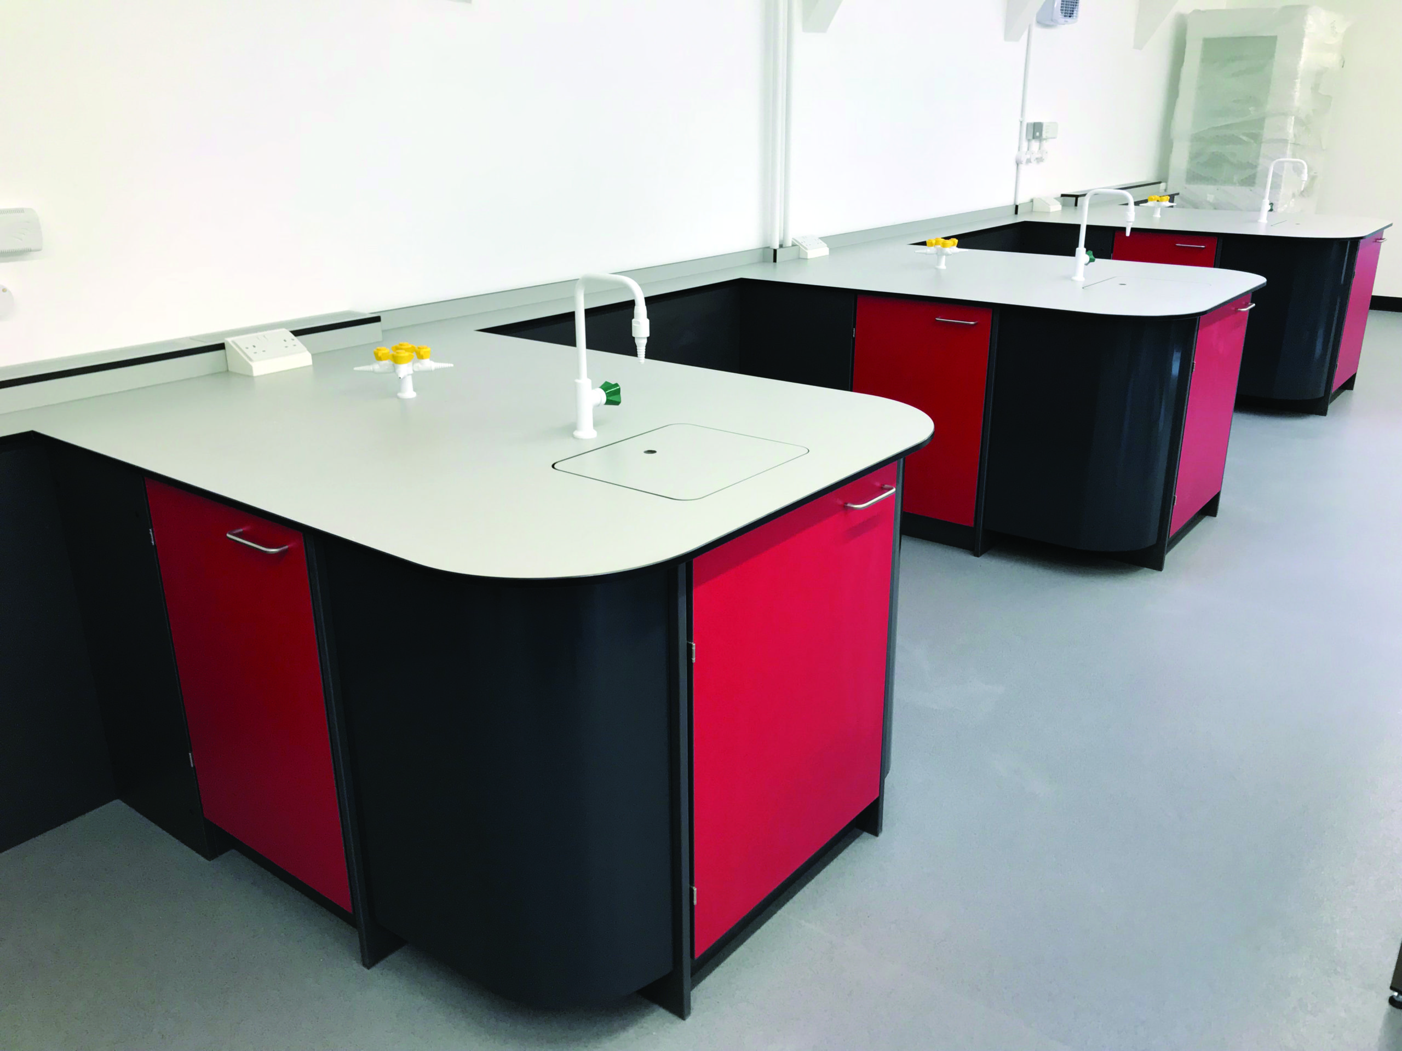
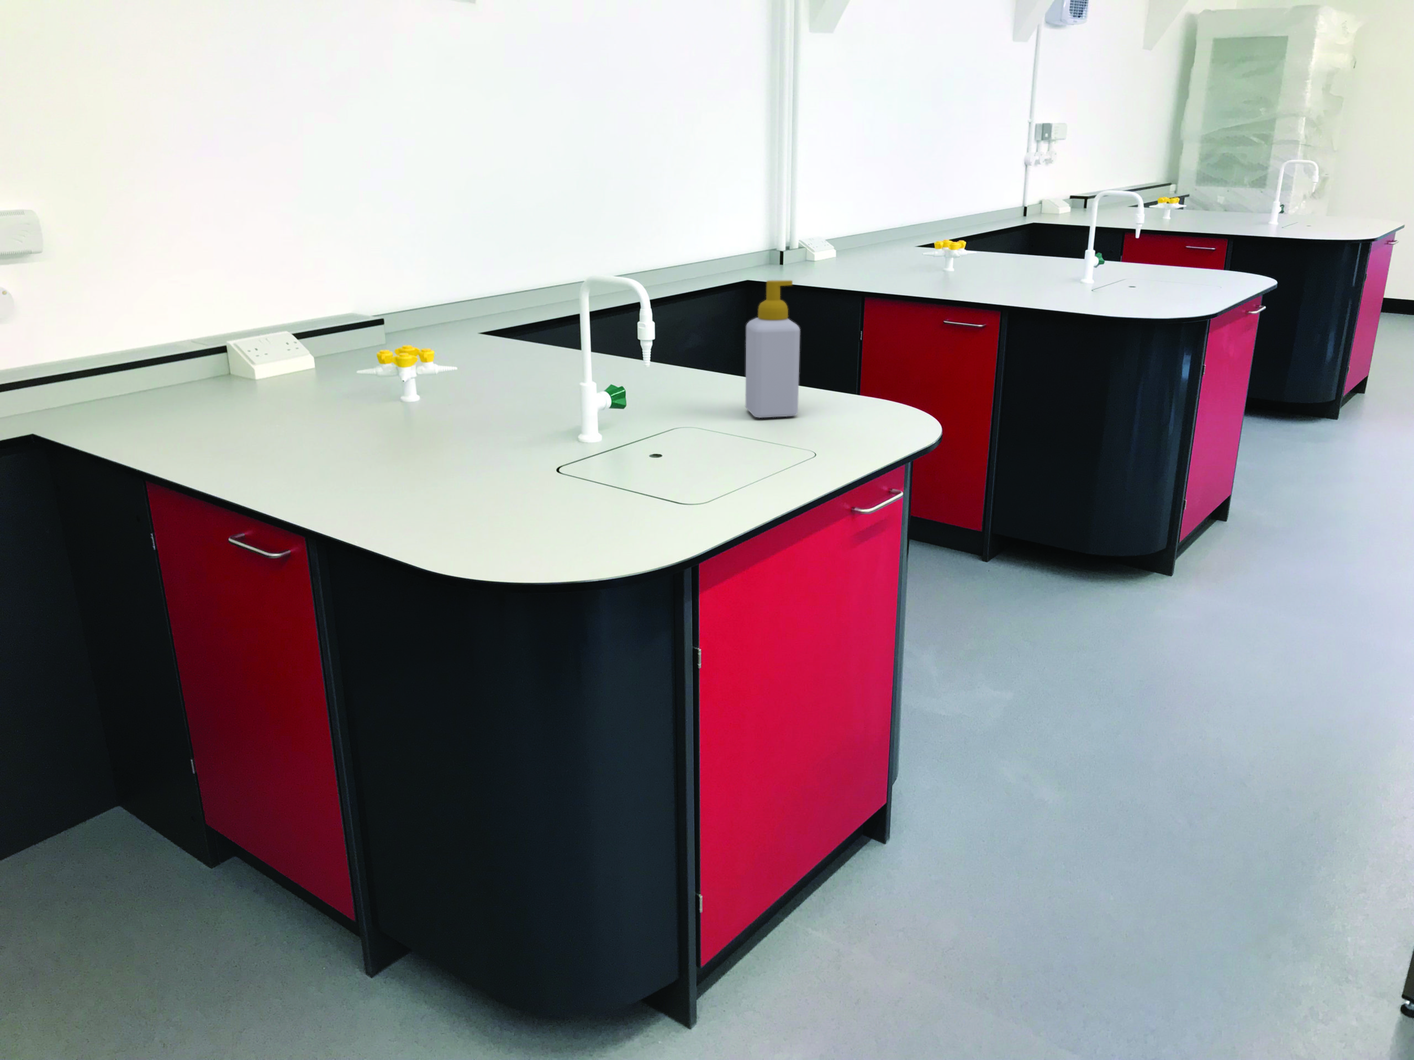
+ soap bottle [745,279,801,419]
